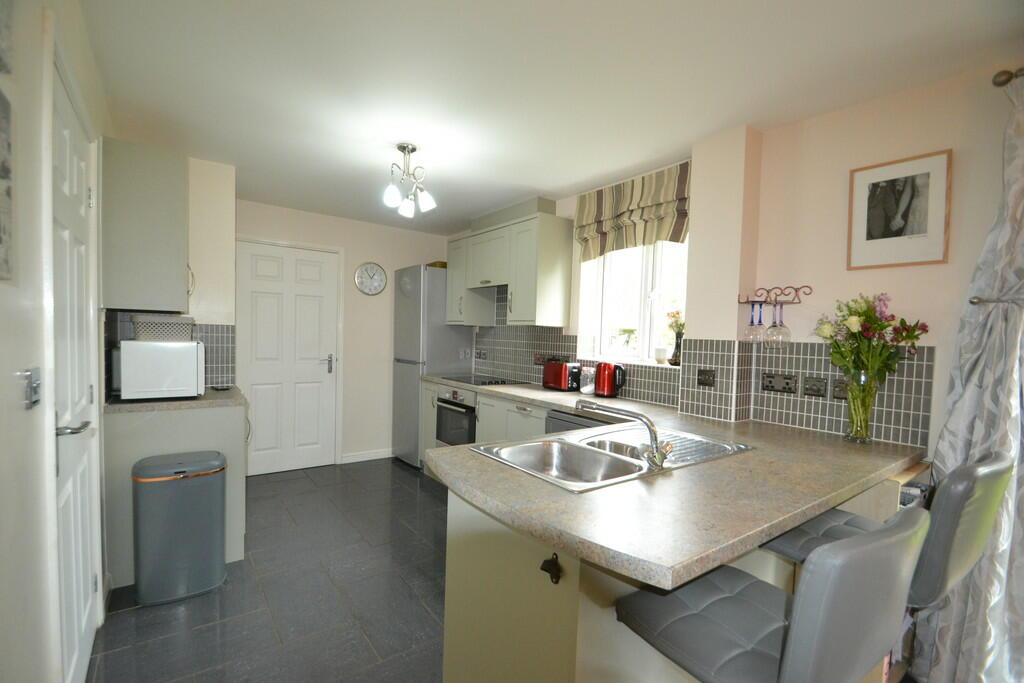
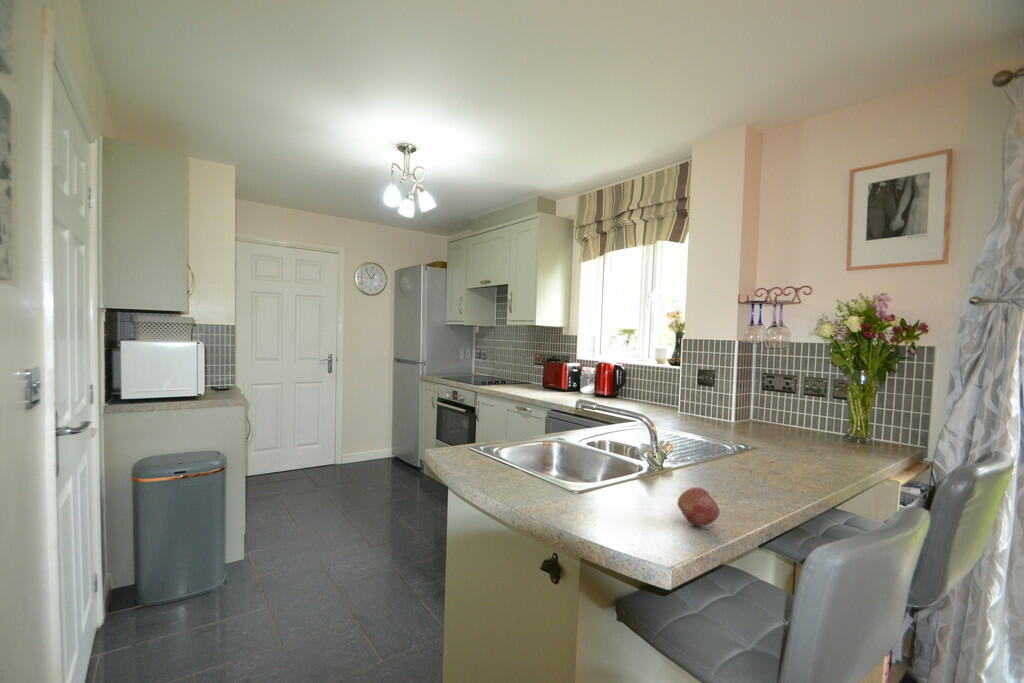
+ fruit [676,486,721,527]
